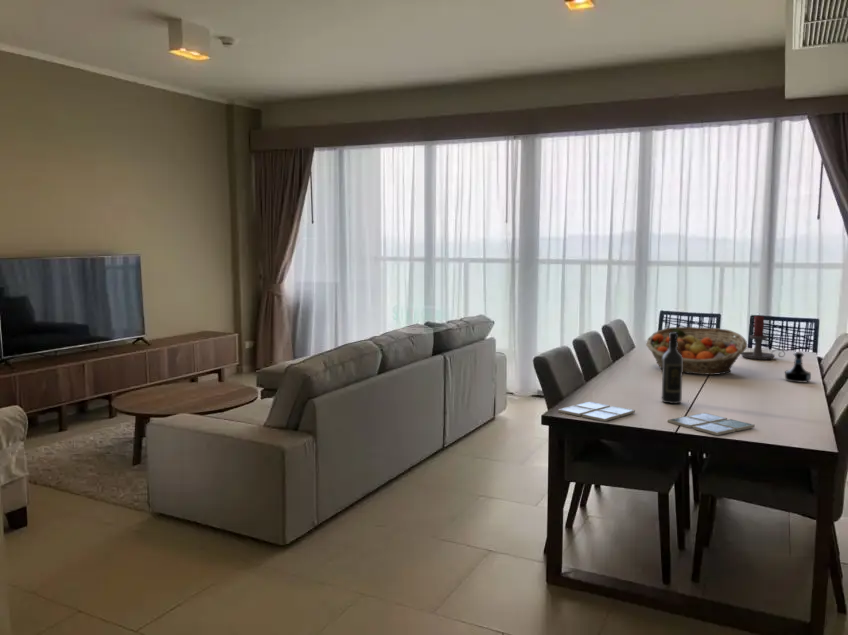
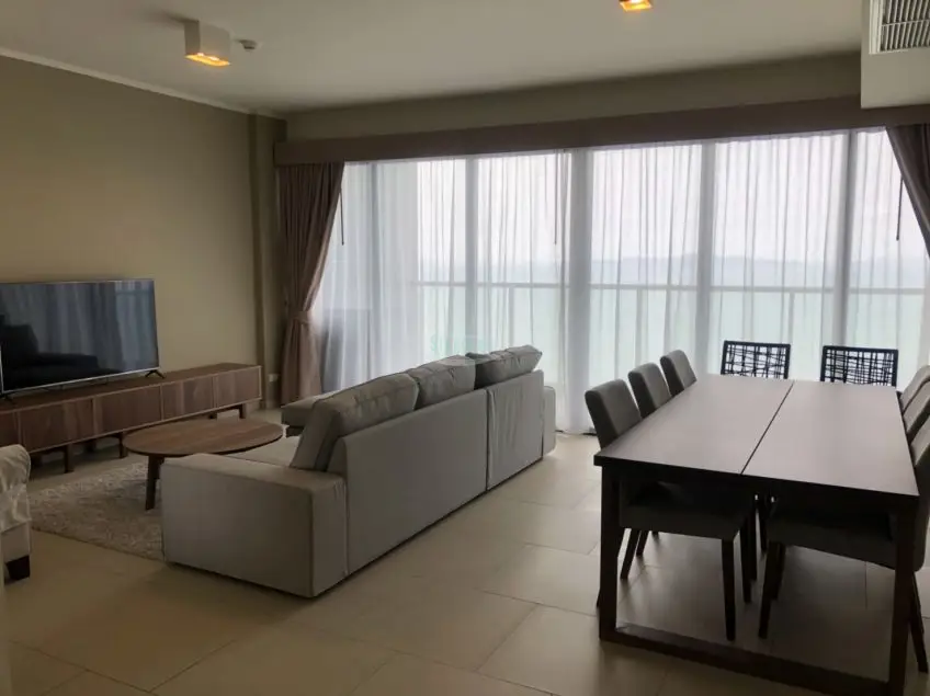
- fruit basket [645,326,748,376]
- wine bottle [661,332,684,405]
- drink coaster [557,400,636,422]
- candle holder [740,315,786,361]
- tequila bottle [784,351,812,384]
- drink coaster [667,412,756,436]
